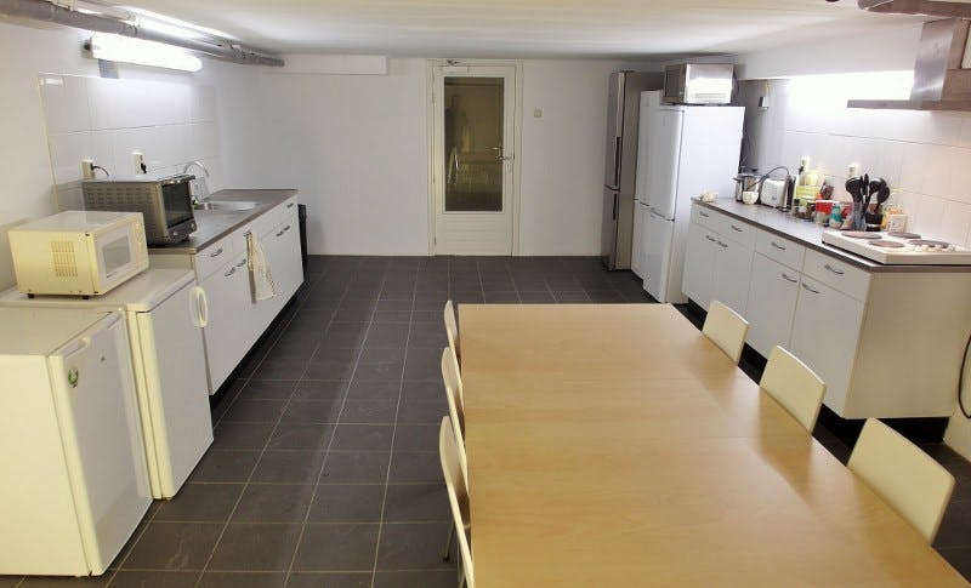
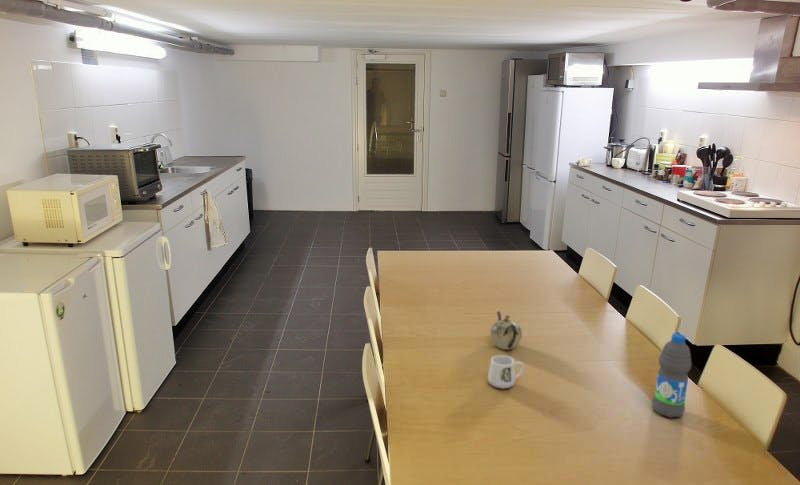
+ mug [487,354,525,390]
+ water bottle [651,332,693,419]
+ teapot [489,310,523,351]
